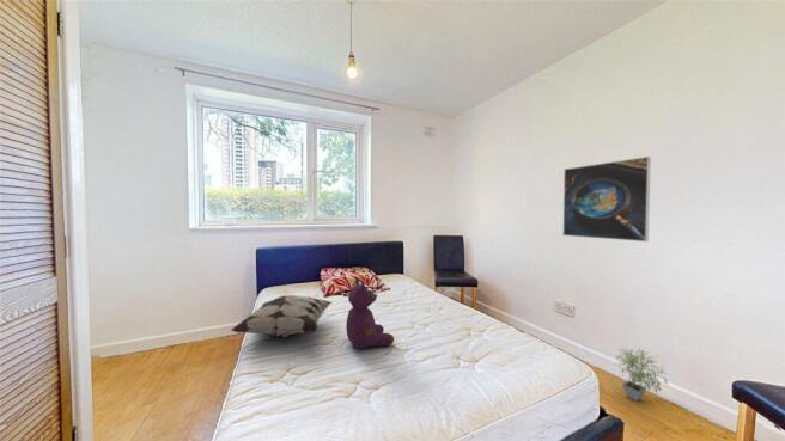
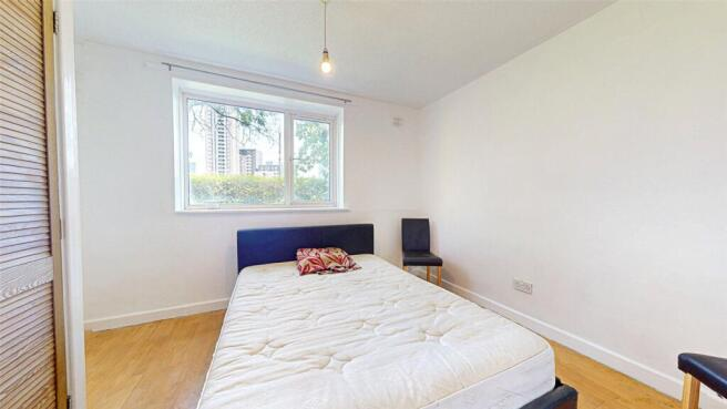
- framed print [561,155,652,243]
- potted plant [616,347,669,402]
- decorative pillow [229,294,333,338]
- teddy bear [345,276,395,349]
